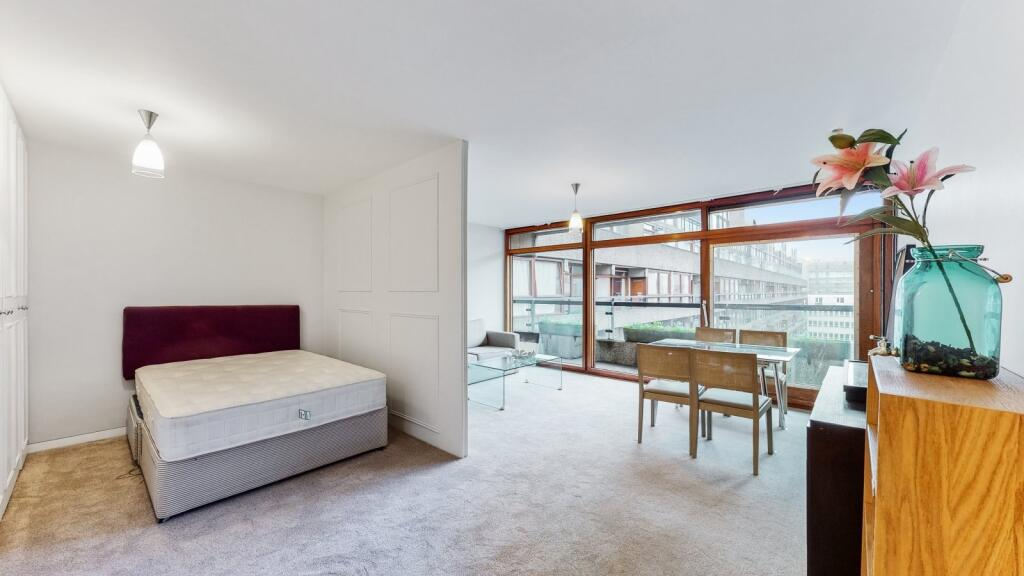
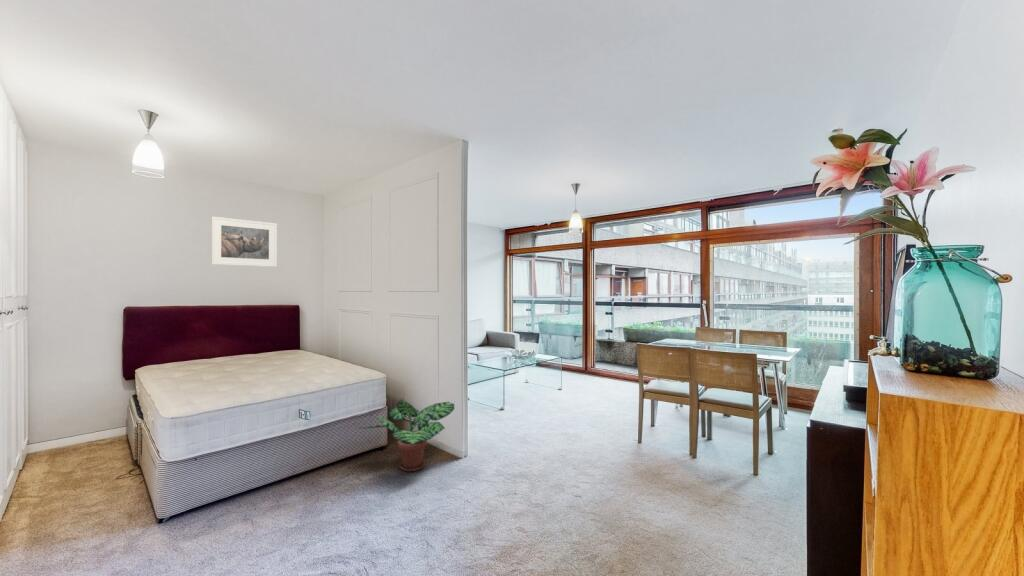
+ potted plant [356,398,455,473]
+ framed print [210,215,278,268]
